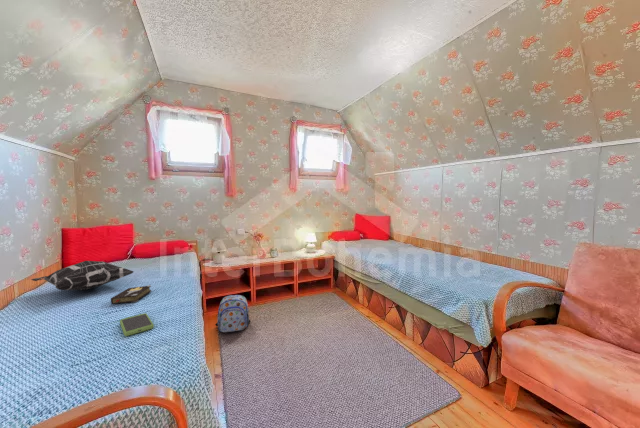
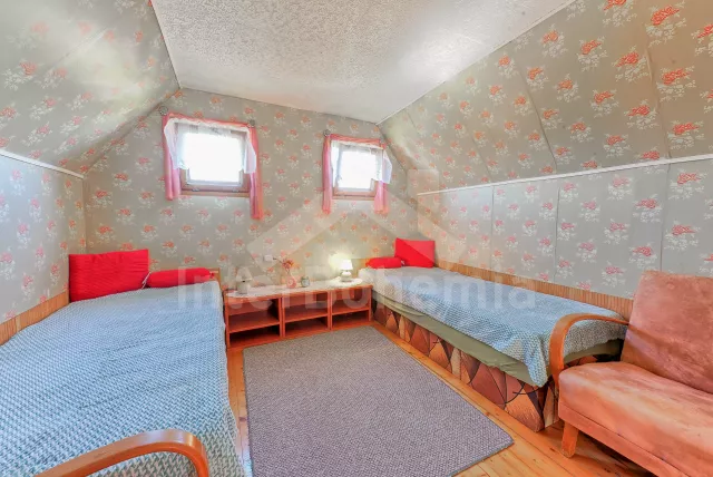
- hardback book [110,284,152,305]
- backpack [214,294,252,333]
- decorative pillow [30,260,134,291]
- tablet [119,312,155,337]
